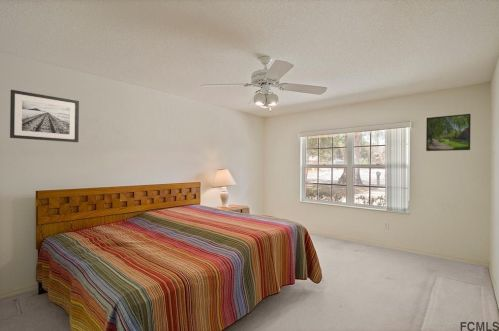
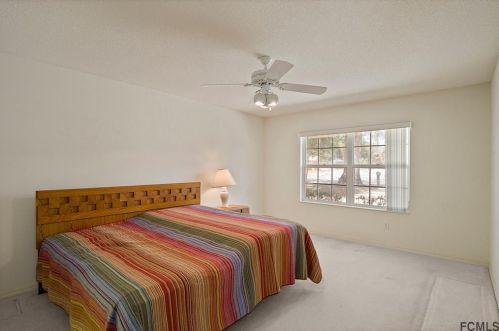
- wall art [9,89,80,143]
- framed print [425,113,472,152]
